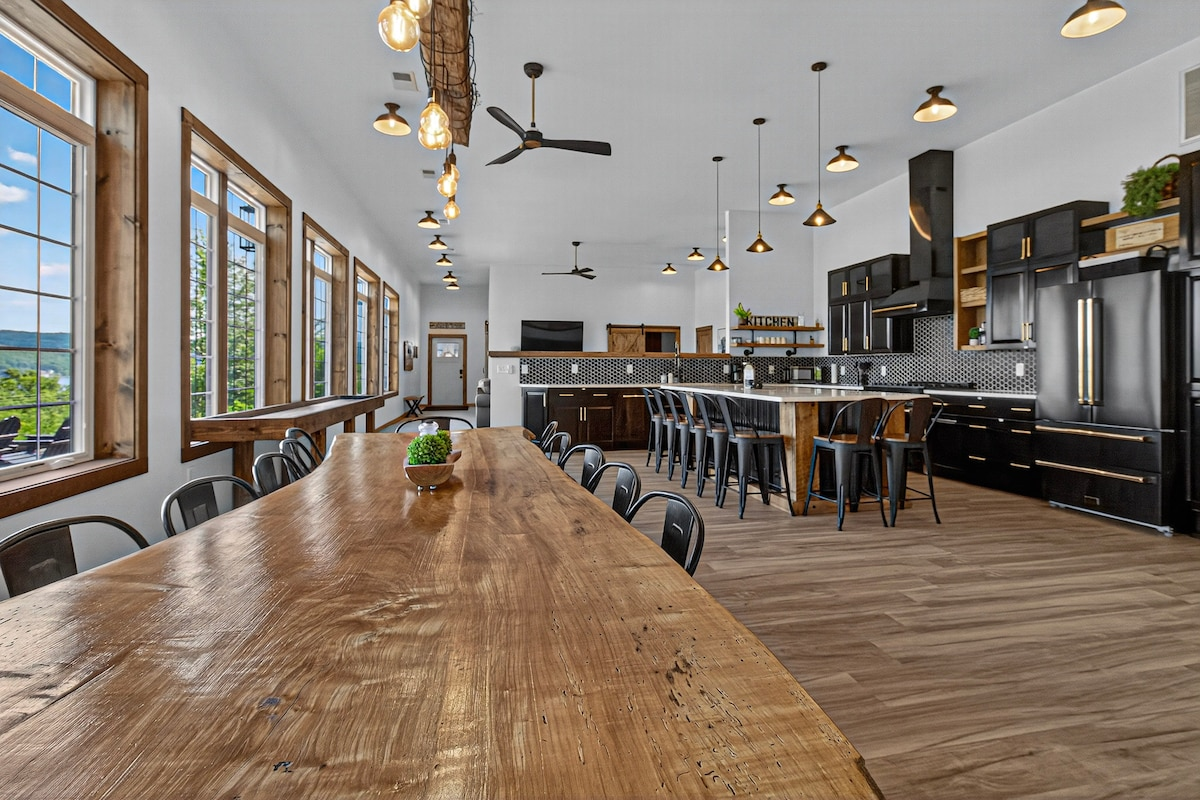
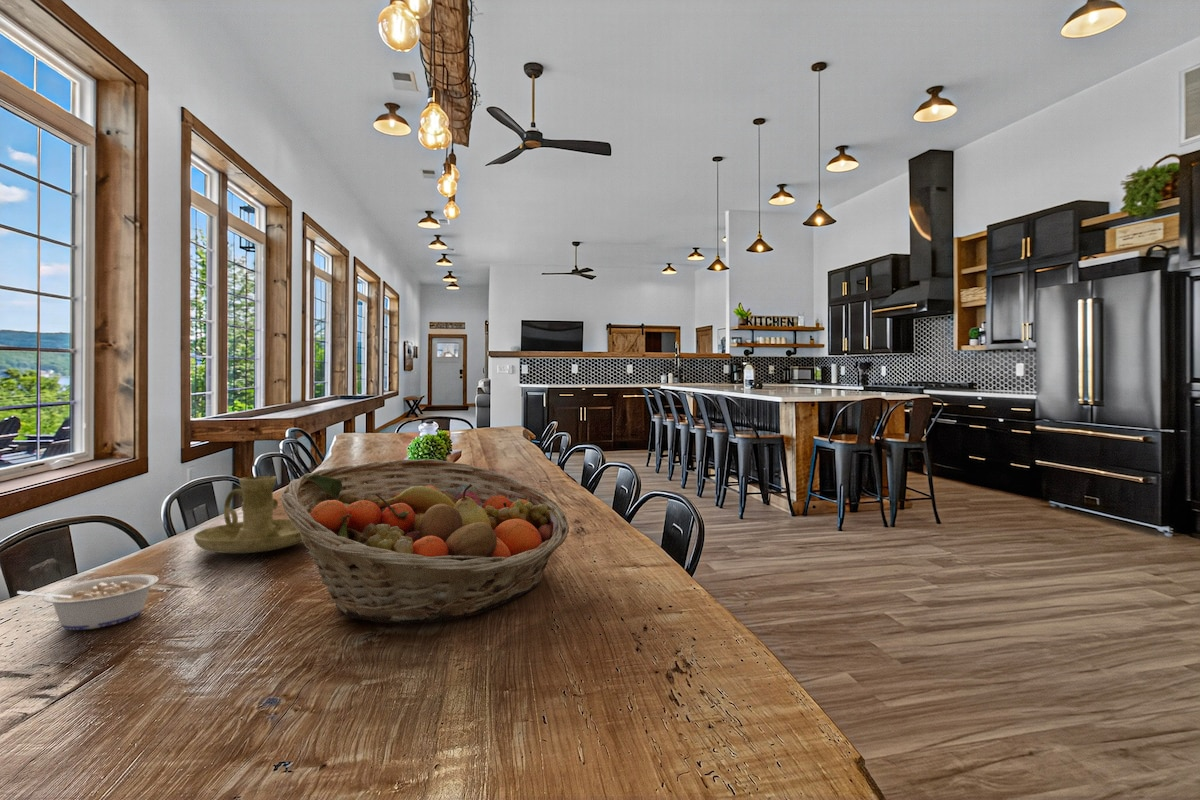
+ candle holder [193,475,304,554]
+ fruit basket [279,458,570,625]
+ legume [16,574,160,631]
